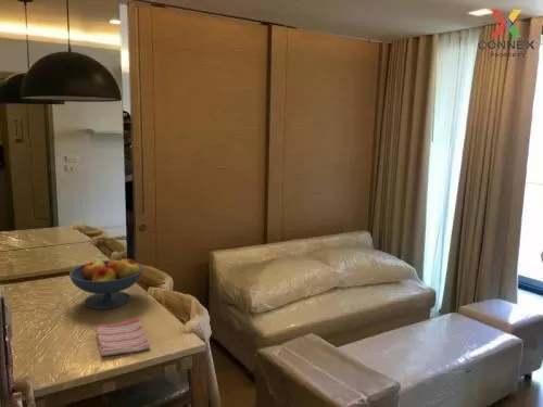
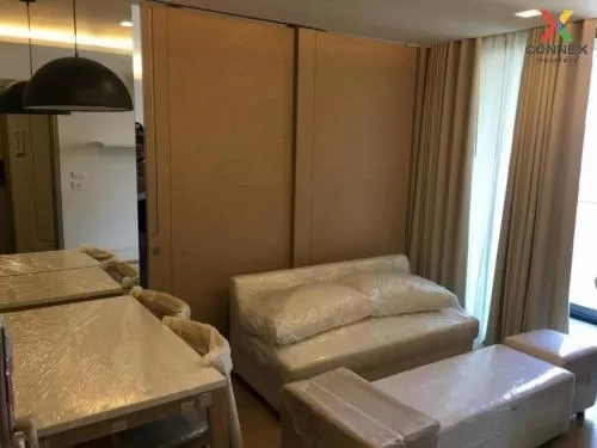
- dish towel [96,317,151,357]
- fruit bowl [67,256,144,310]
